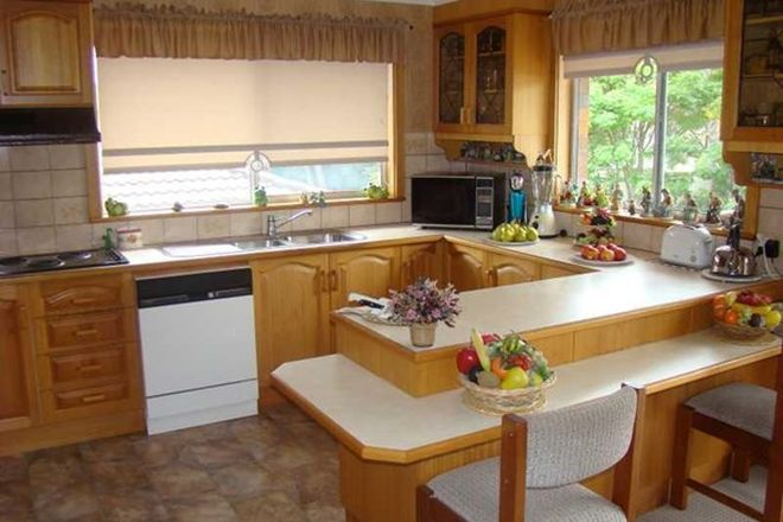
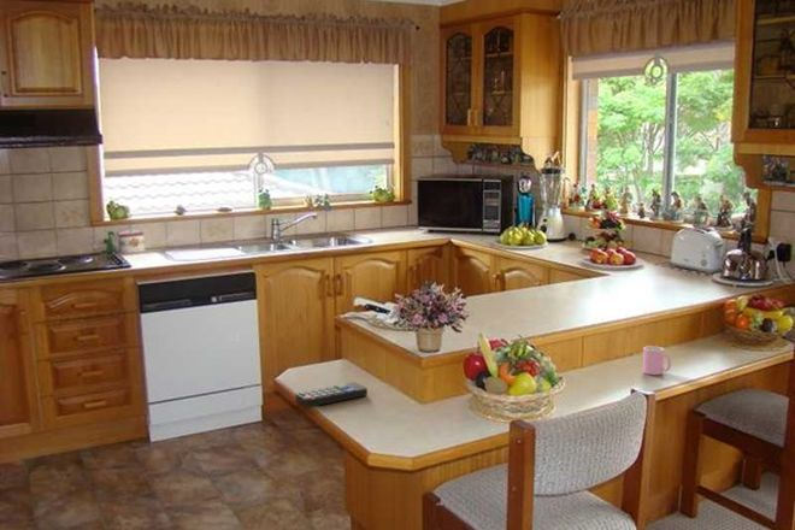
+ remote control [294,382,369,408]
+ cup [642,344,672,376]
